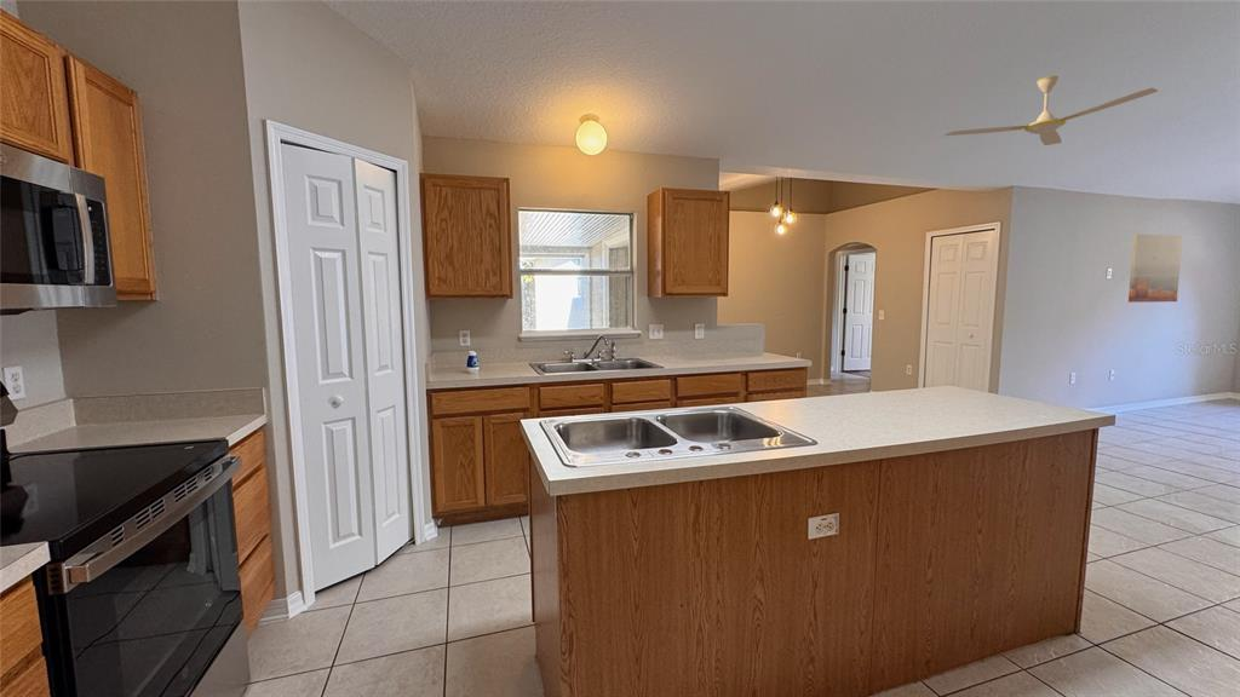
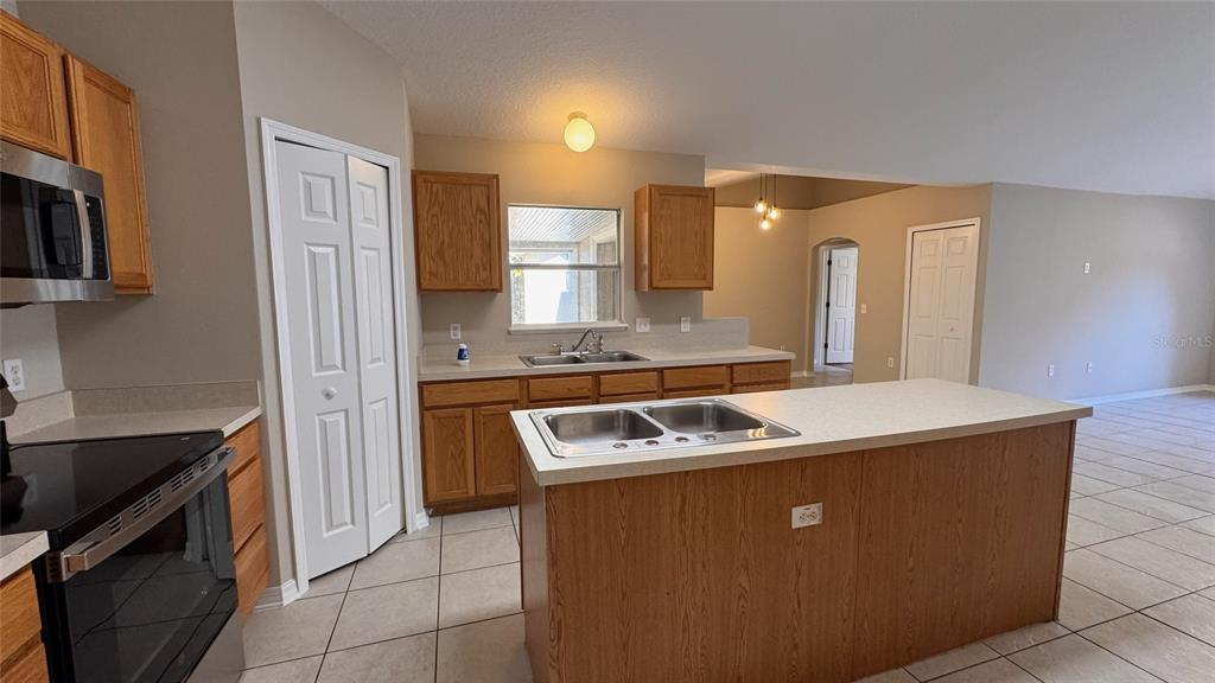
- ceiling fan [943,75,1159,146]
- wall art [1127,234,1184,304]
